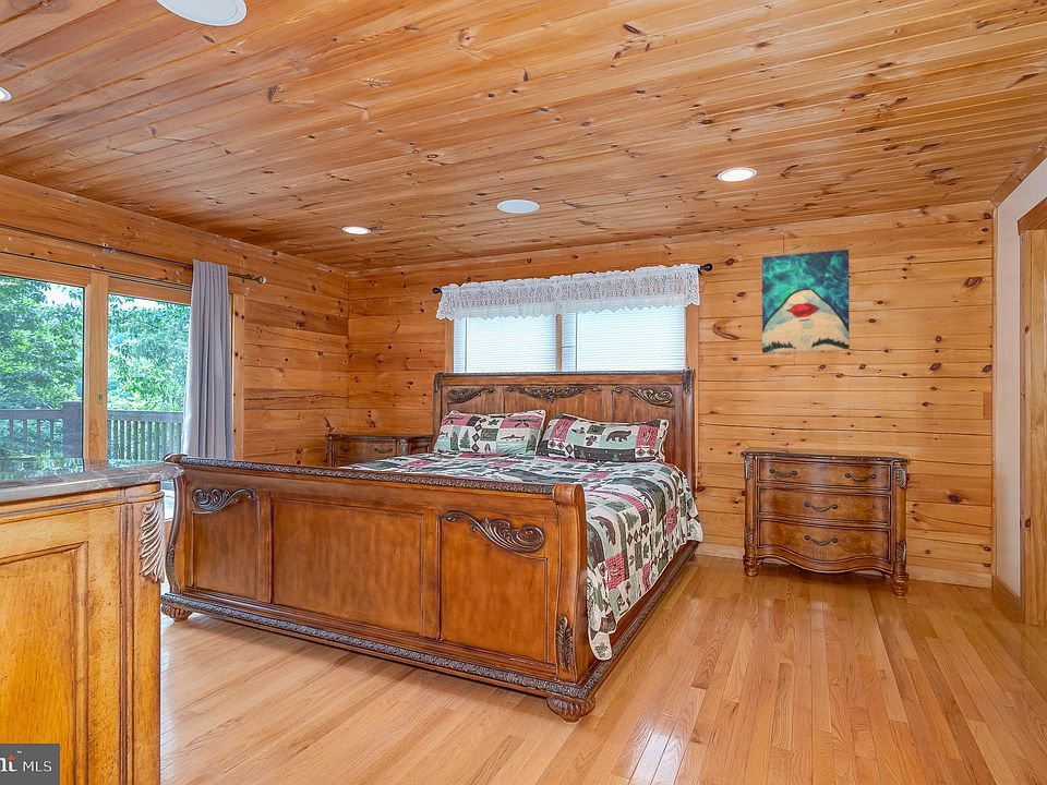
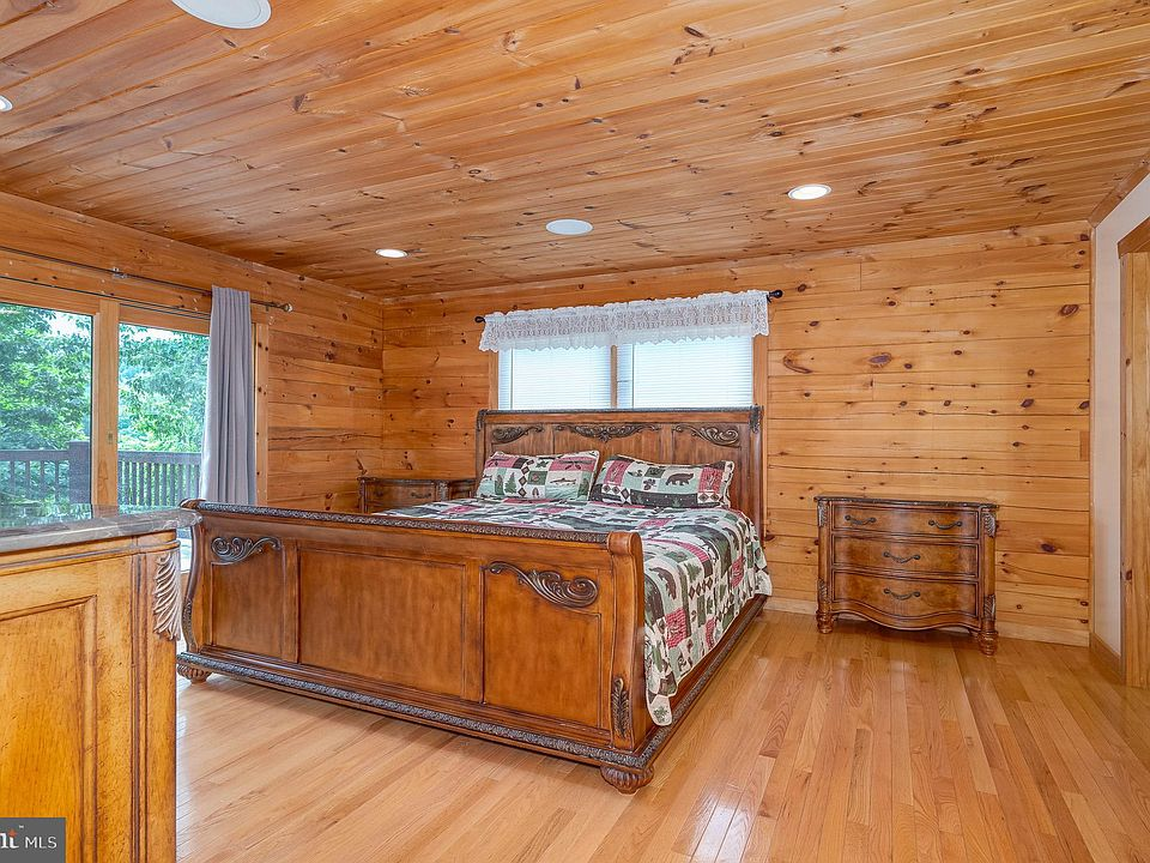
- wall art [761,249,851,354]
